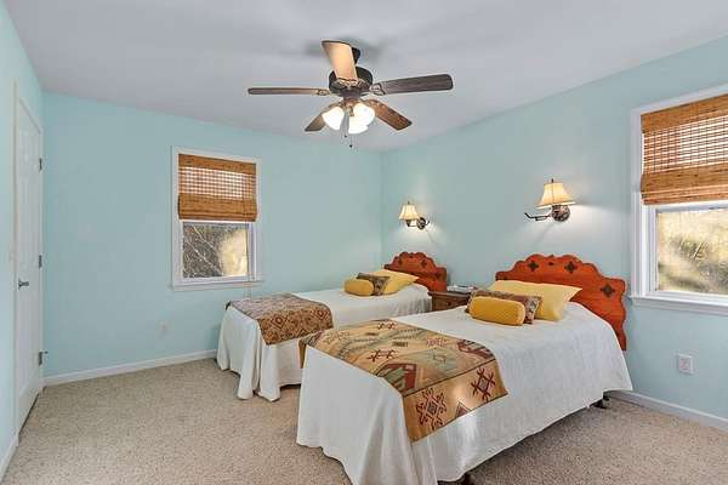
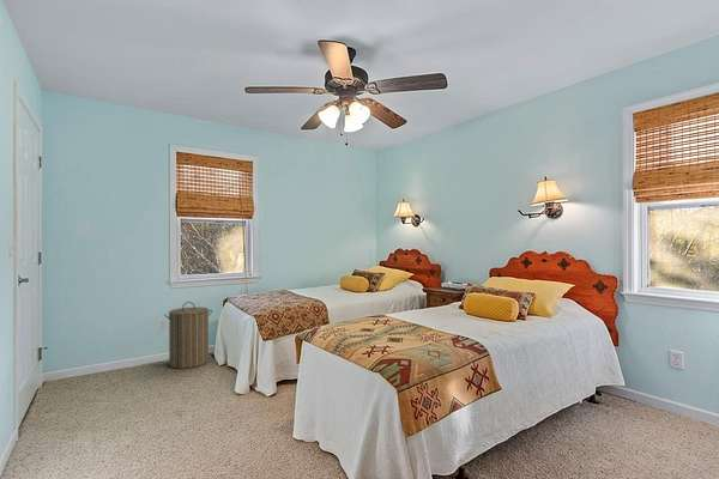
+ laundry hamper [163,301,213,370]
